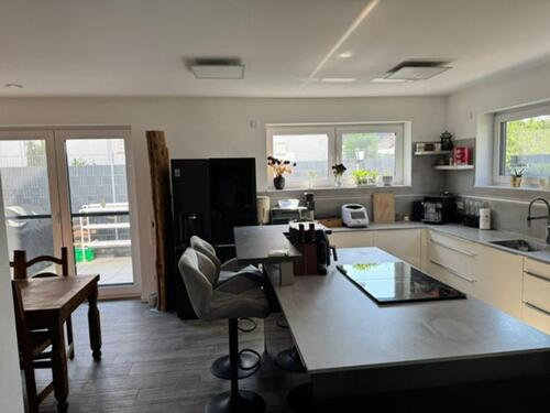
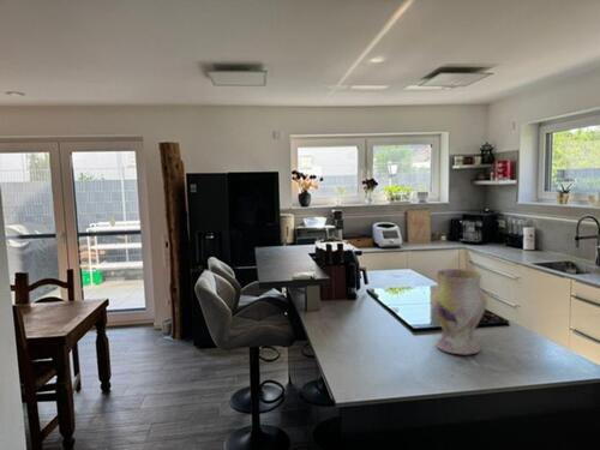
+ vase [430,268,488,355]
